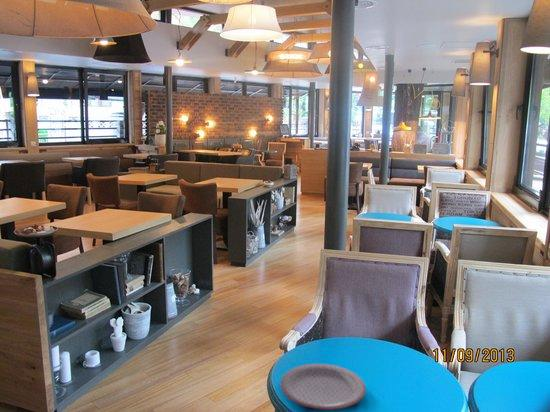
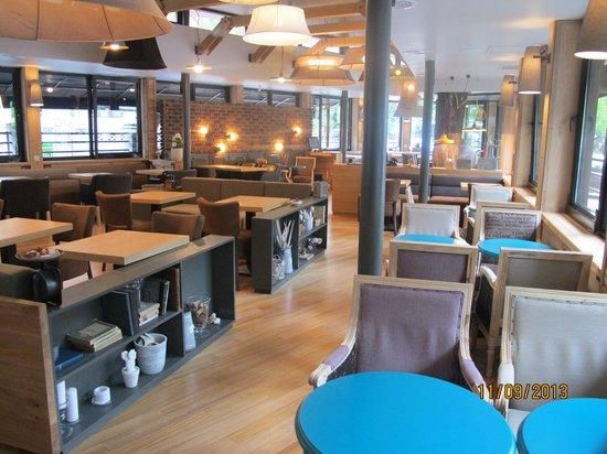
- plate [280,363,366,411]
